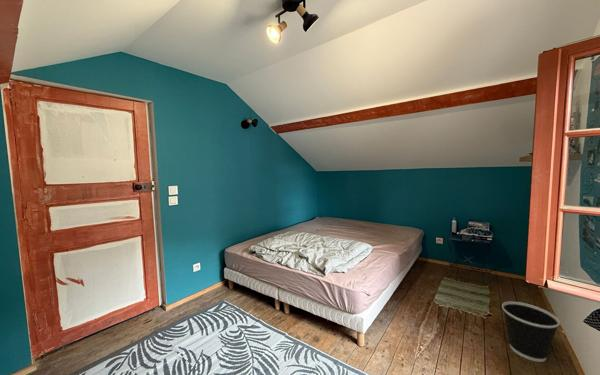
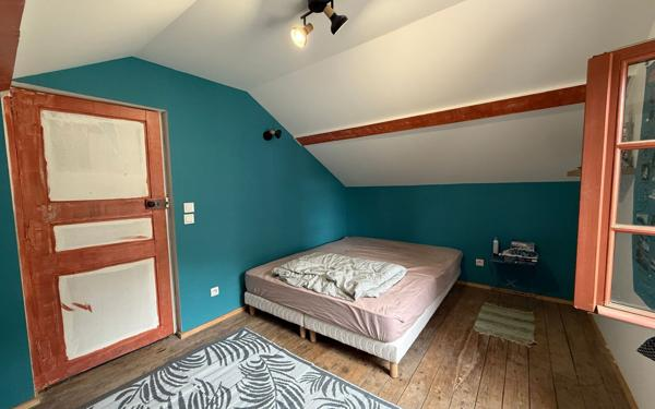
- wastebasket [501,301,561,363]
